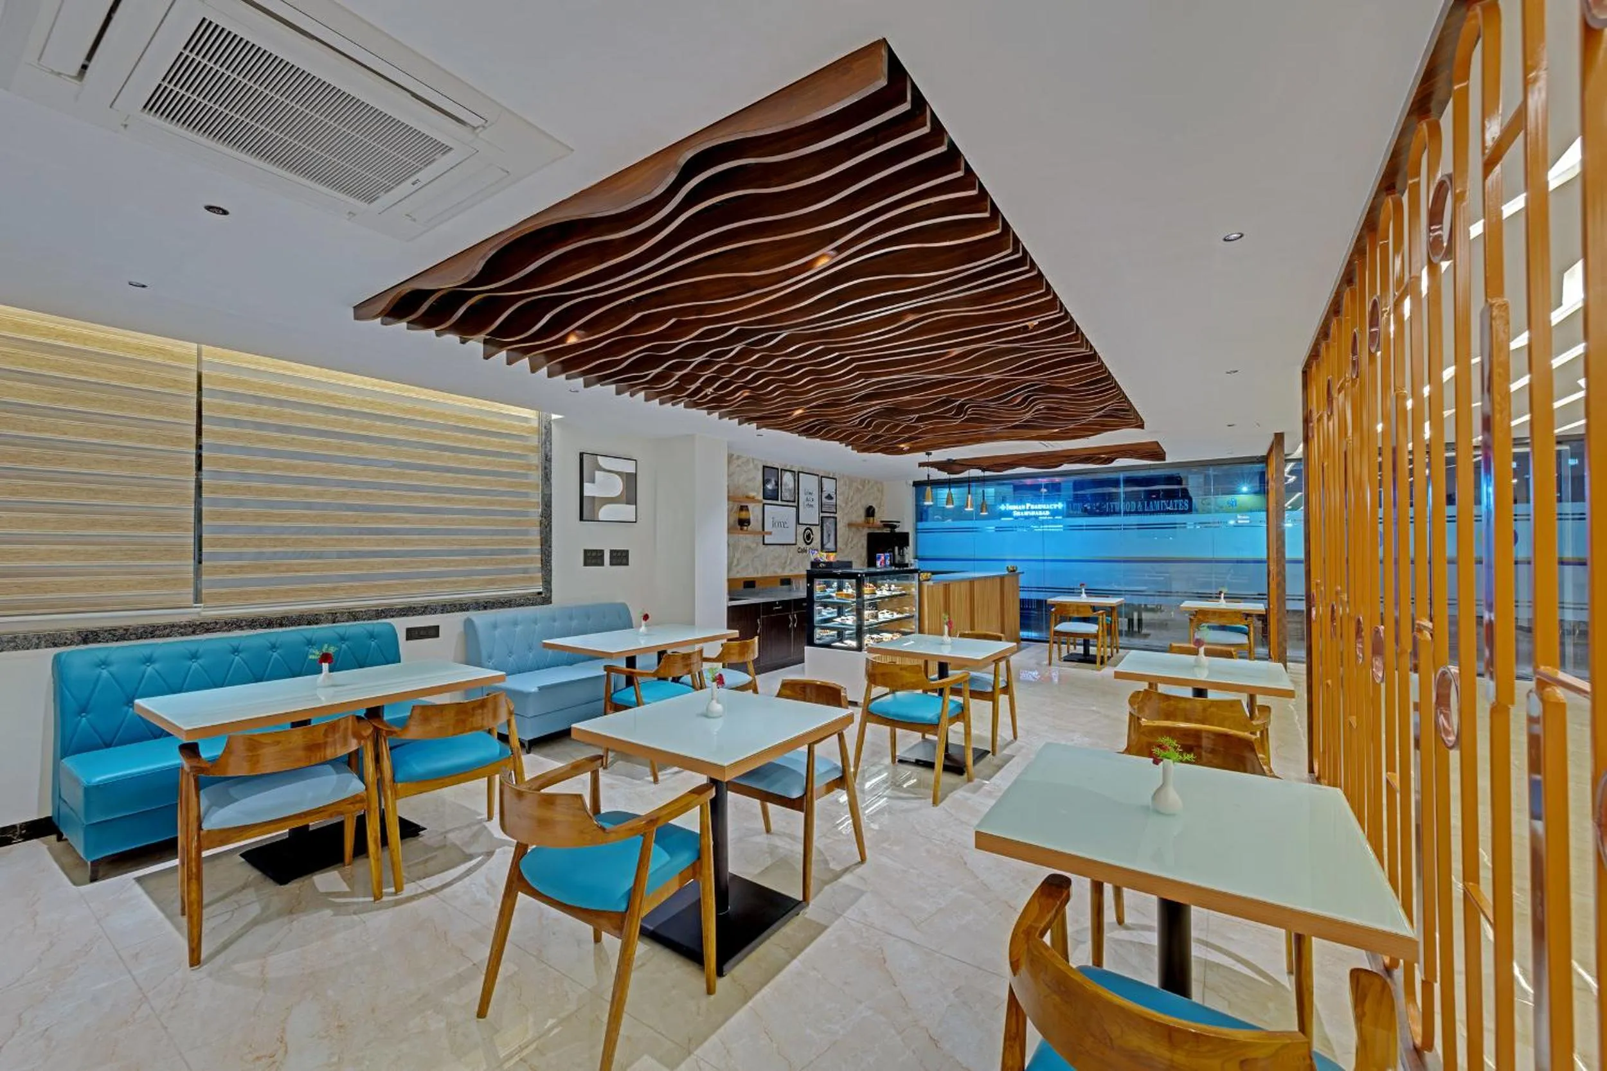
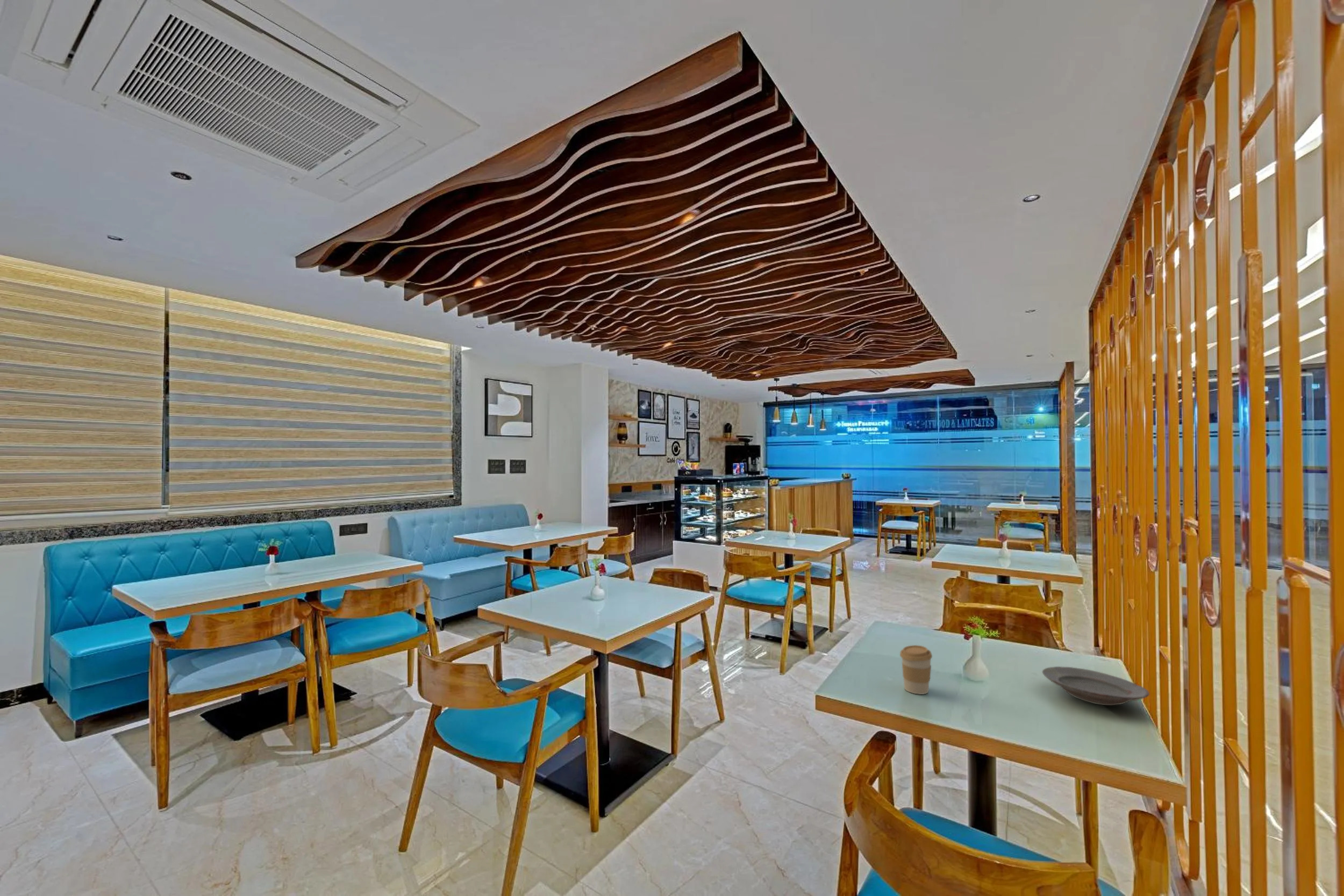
+ plate [1041,666,1150,706]
+ coffee cup [899,644,933,695]
